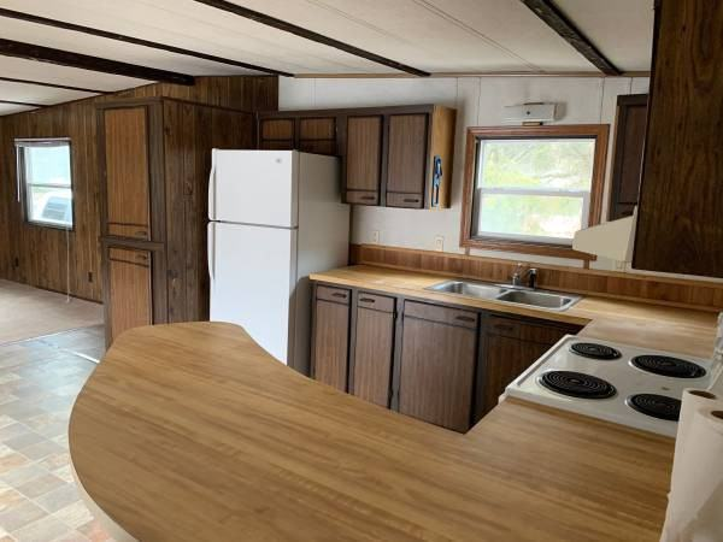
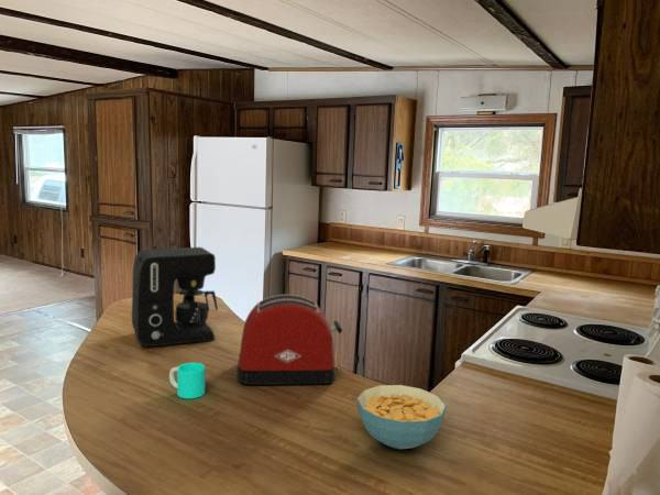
+ toaster [235,294,343,386]
+ cup [168,362,207,399]
+ cereal bowl [356,384,447,450]
+ coffee maker [131,246,219,348]
